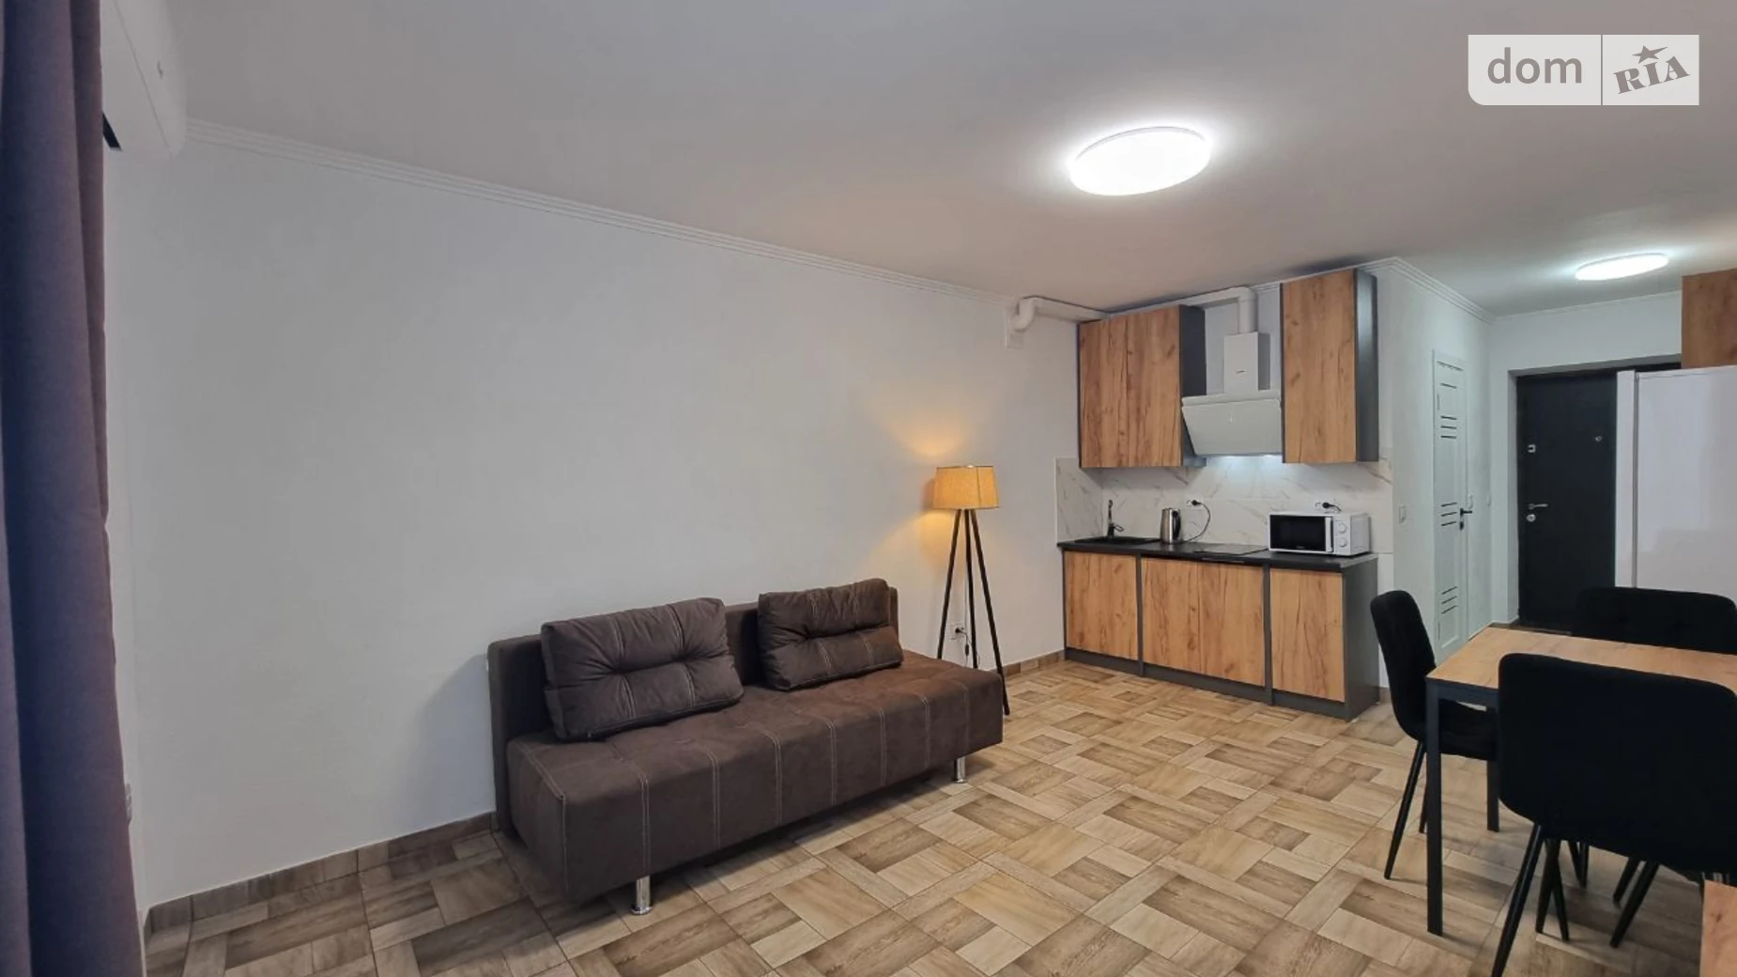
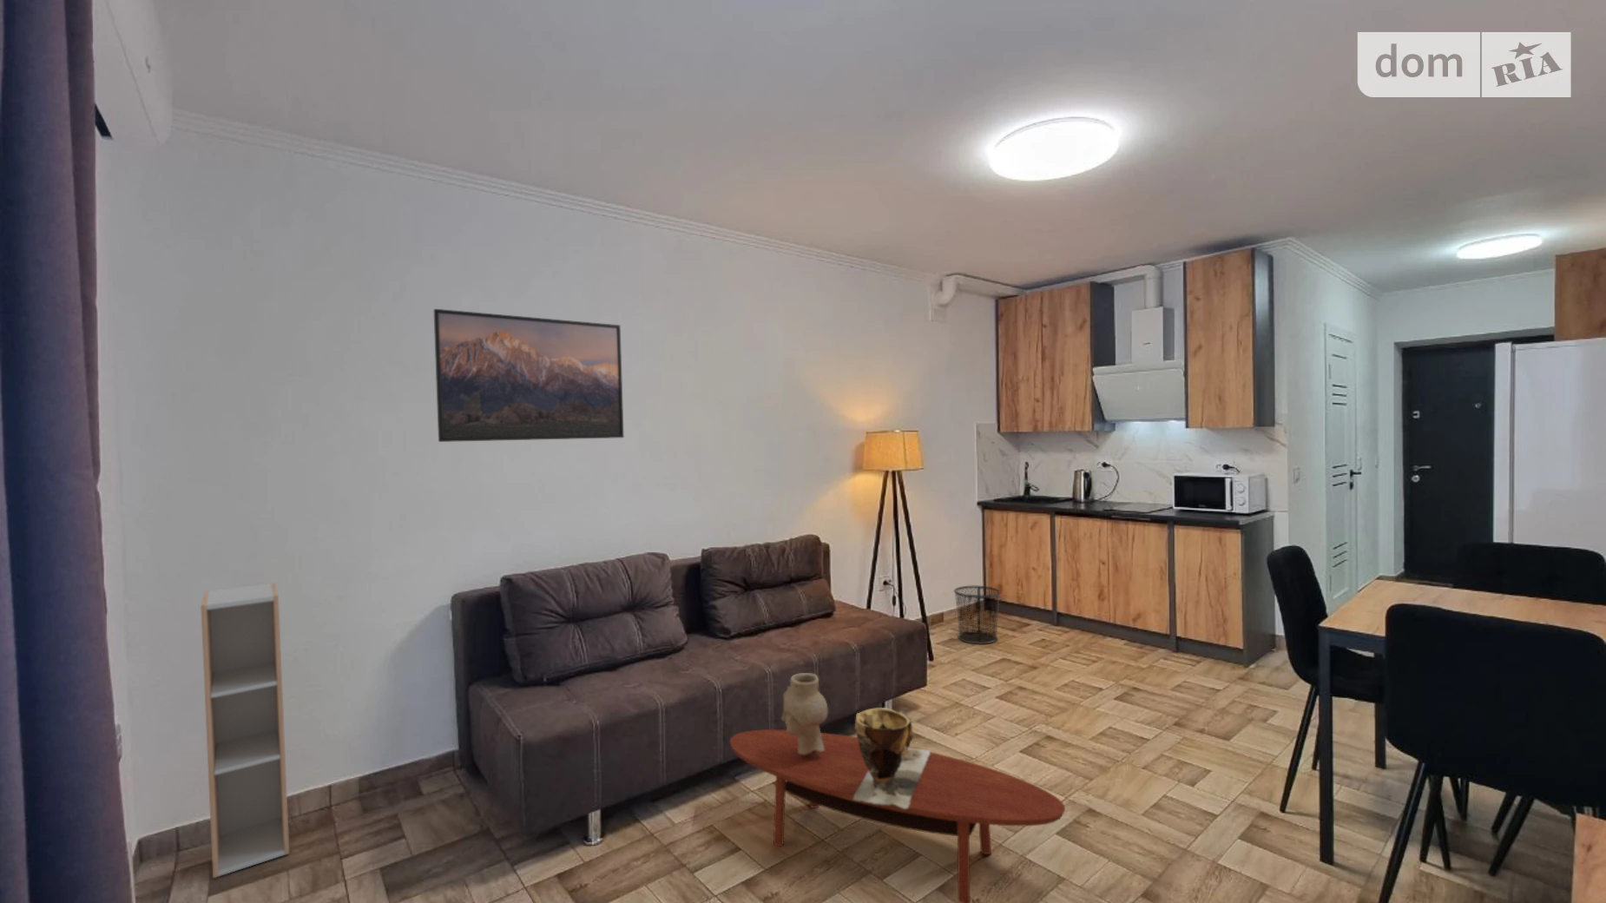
+ clay pot [853,707,931,808]
+ shelf unit [200,582,290,879]
+ waste bin [953,585,1000,645]
+ decorative vase [781,673,829,755]
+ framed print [432,309,625,443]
+ coffee table [729,729,1066,903]
